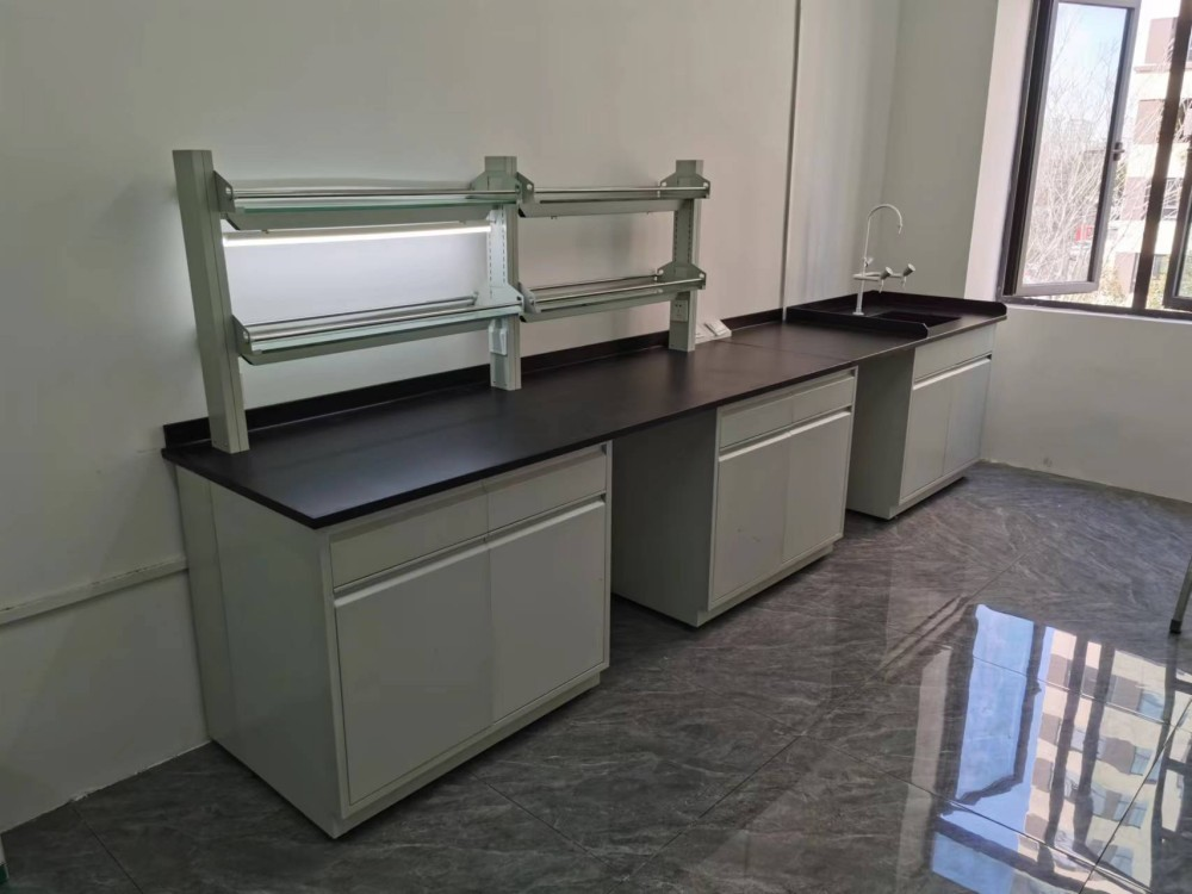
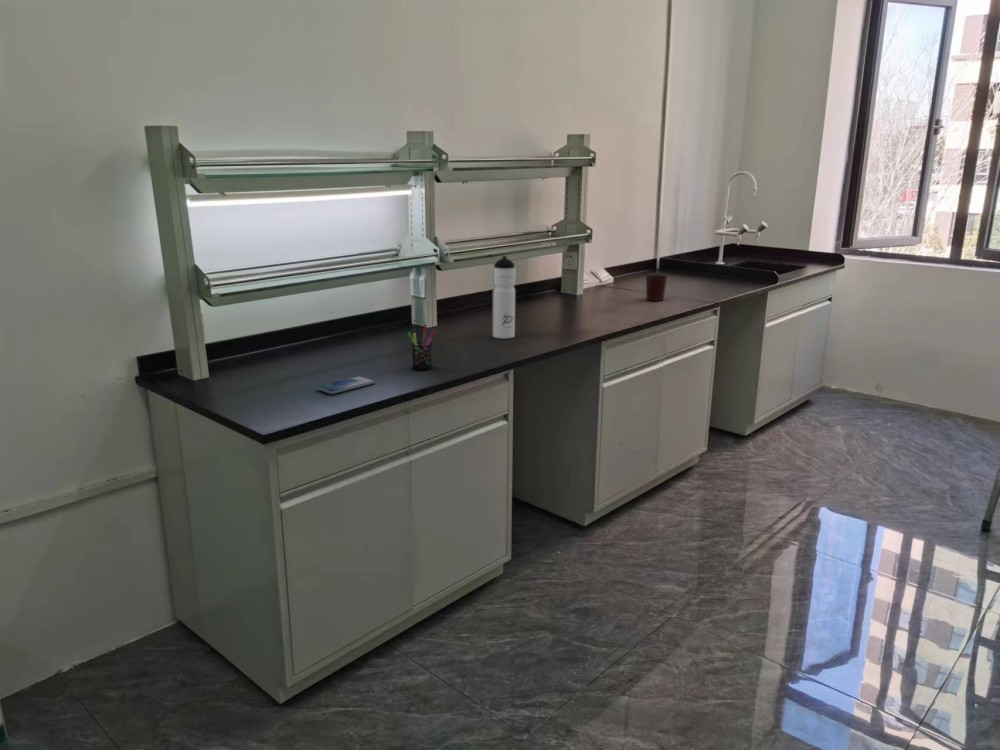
+ smartphone [316,375,376,395]
+ mug [645,272,668,302]
+ pen holder [406,323,436,371]
+ water bottle [491,255,517,339]
